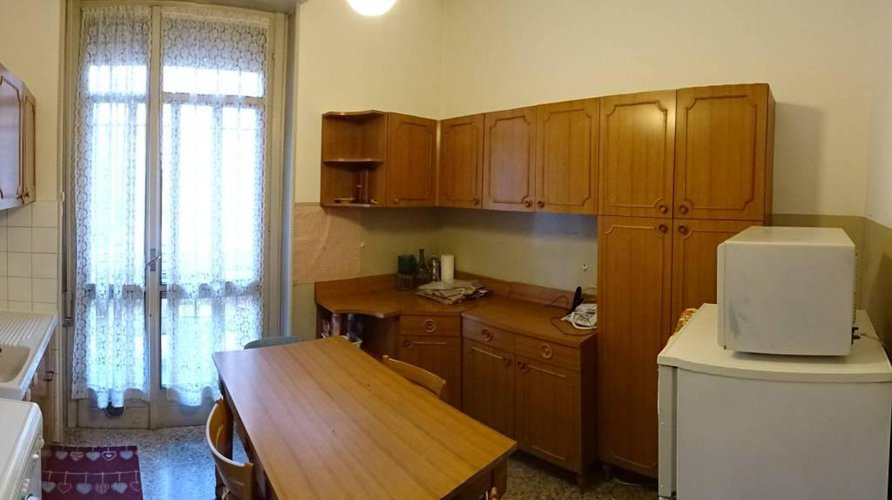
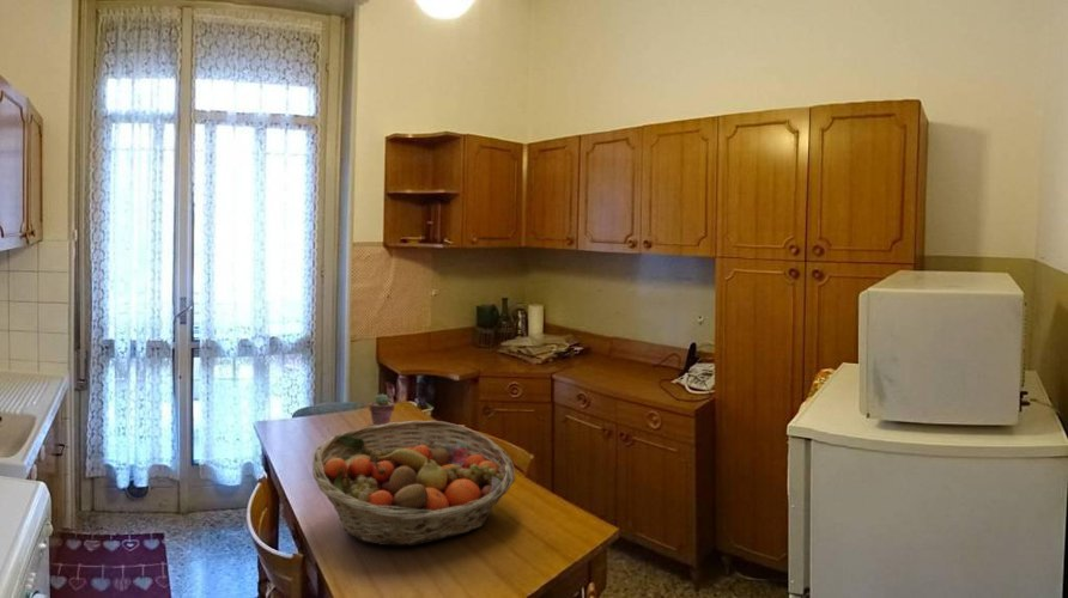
+ fruit basket [311,420,516,547]
+ potted succulent [368,392,395,426]
